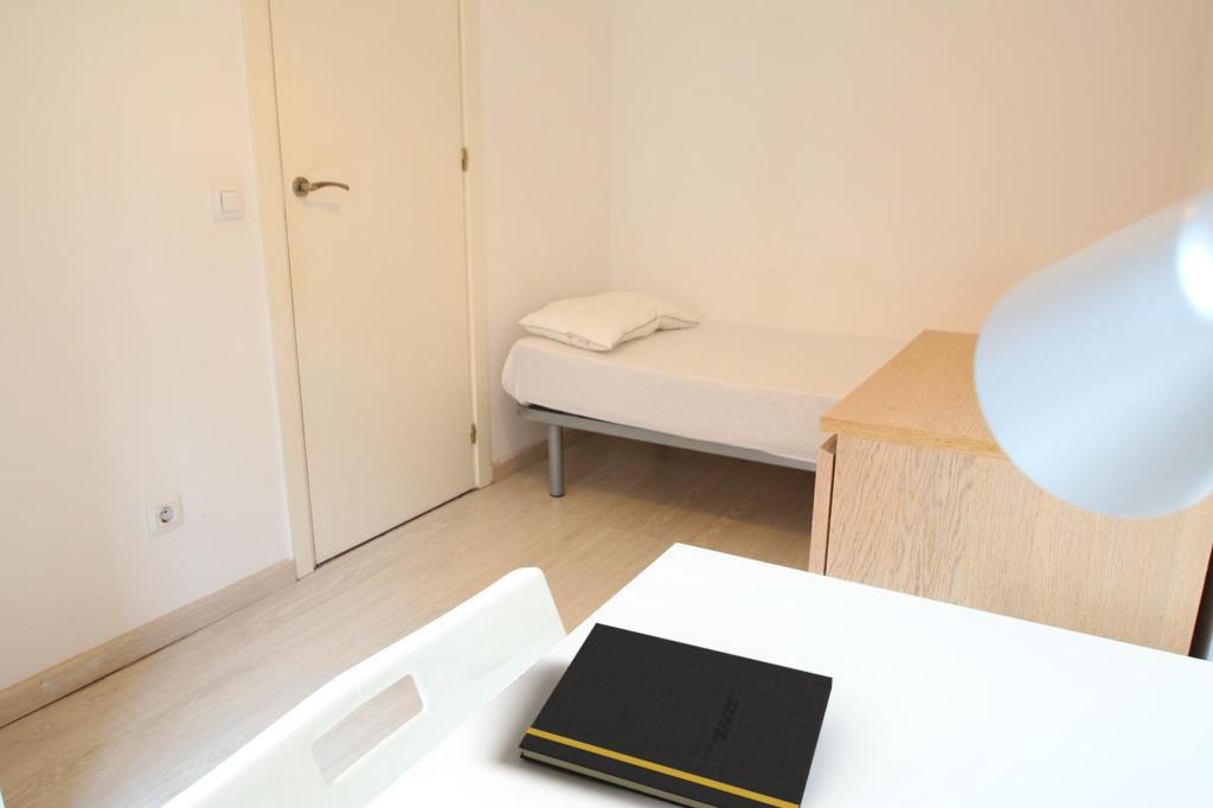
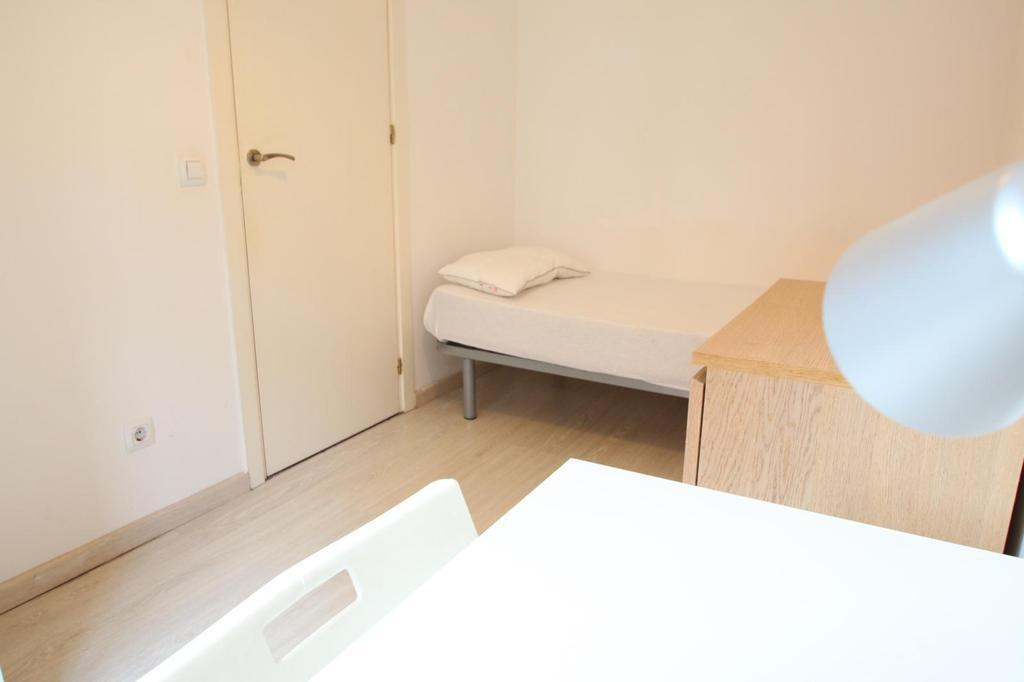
- notepad [518,622,834,808]
